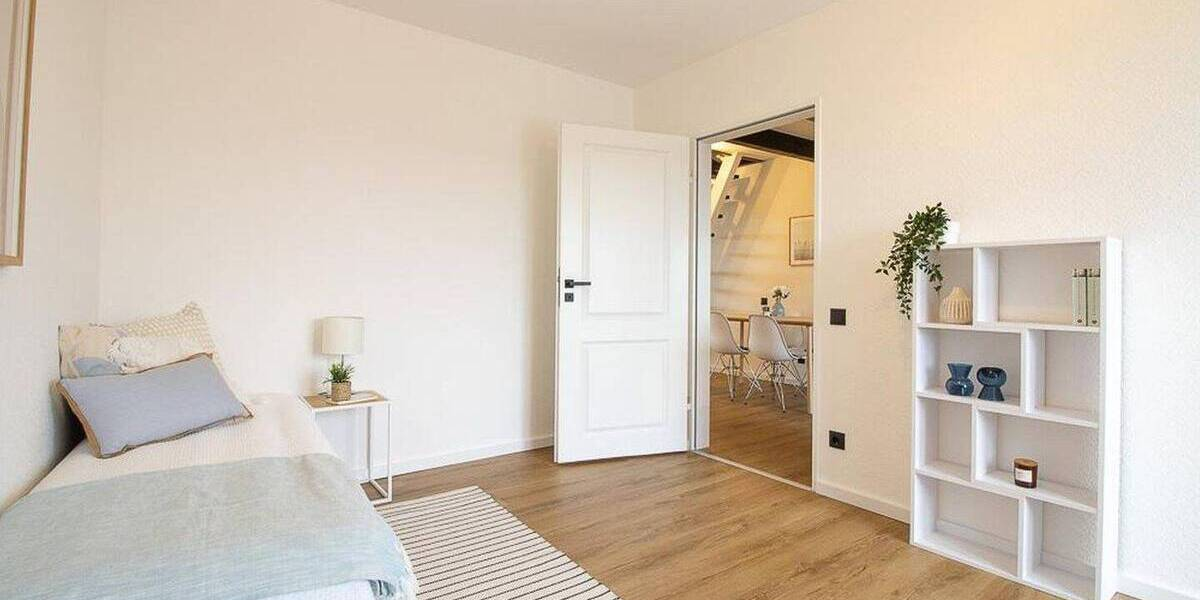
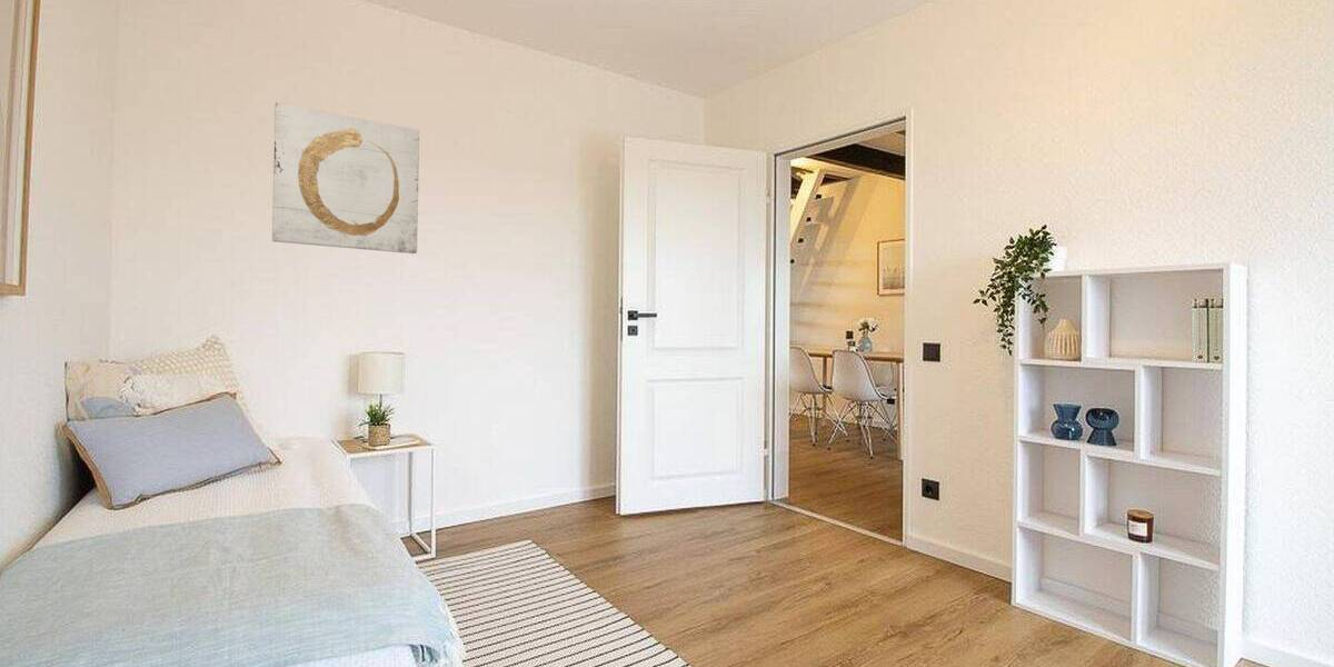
+ wall art [271,101,420,255]
